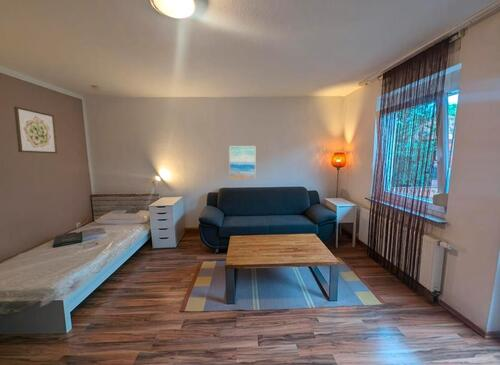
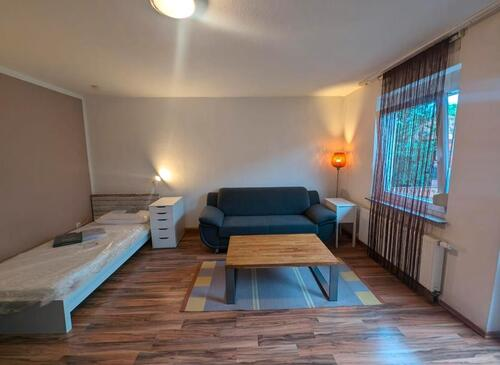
- wall art [228,145,256,180]
- wall art [13,106,58,154]
